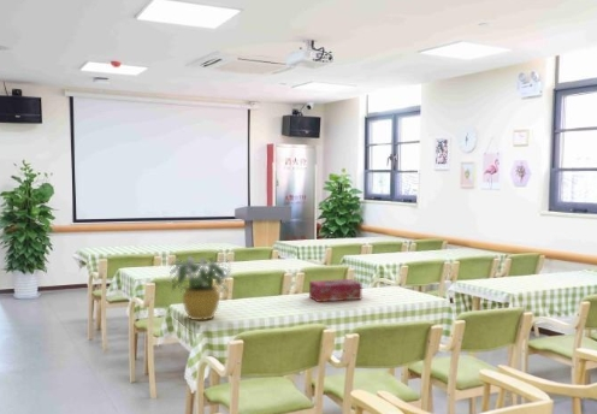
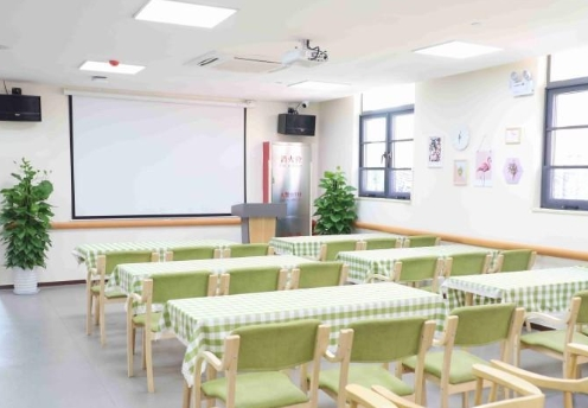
- potted flower [164,255,232,321]
- tissue box [308,278,362,303]
